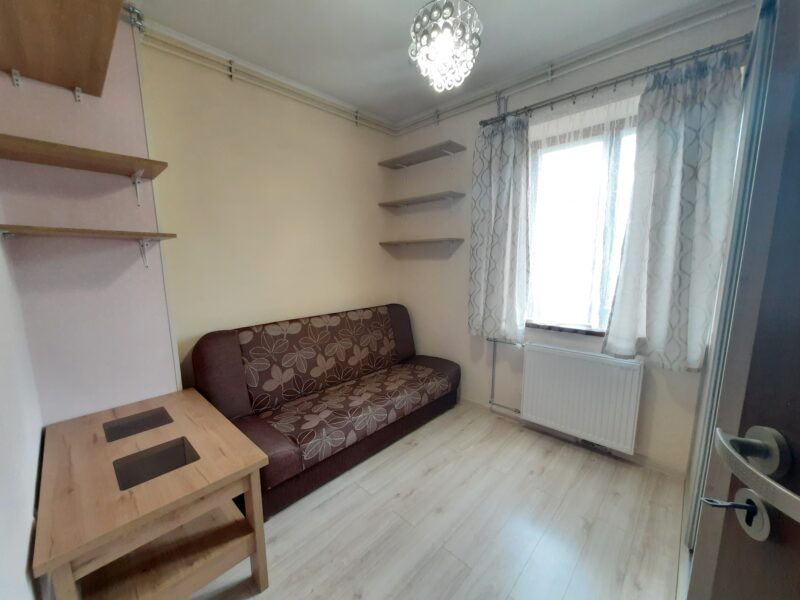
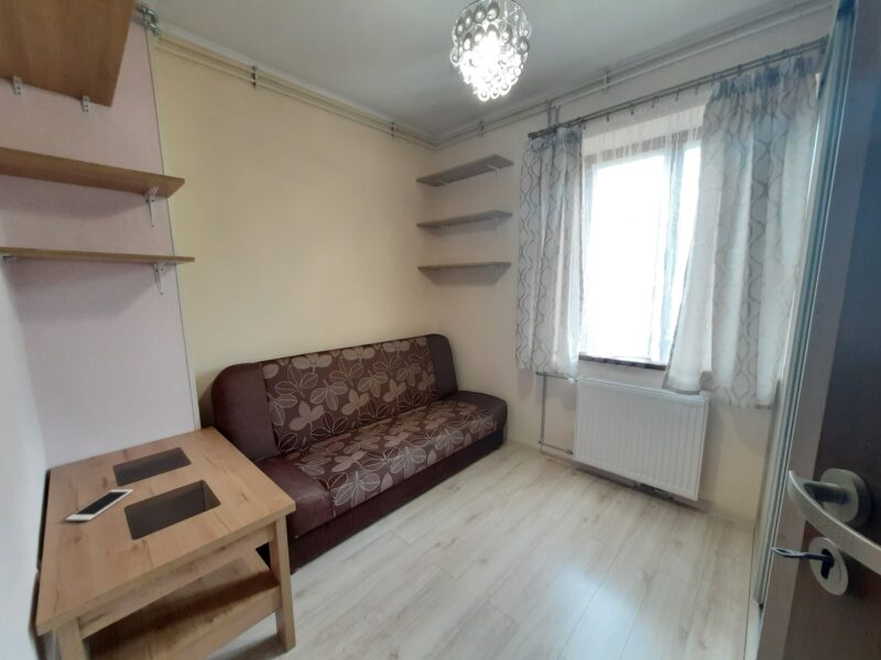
+ cell phone [65,488,134,521]
